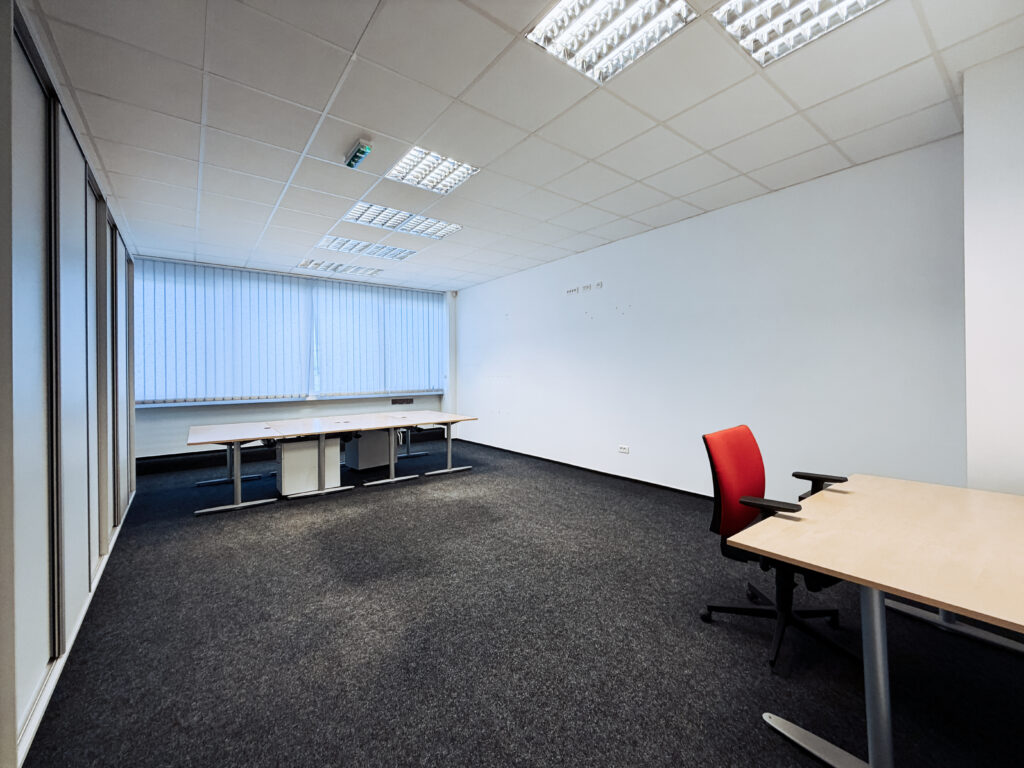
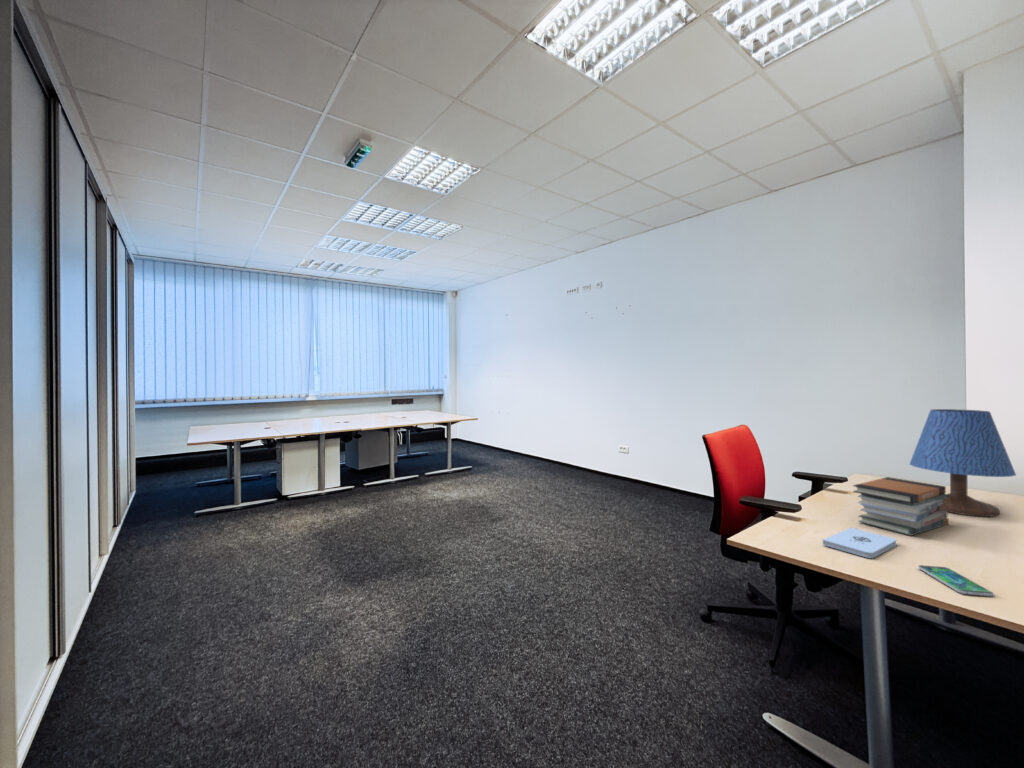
+ table lamp [909,408,1017,518]
+ book stack [852,476,950,537]
+ notepad [822,527,898,559]
+ smartphone [917,564,995,597]
